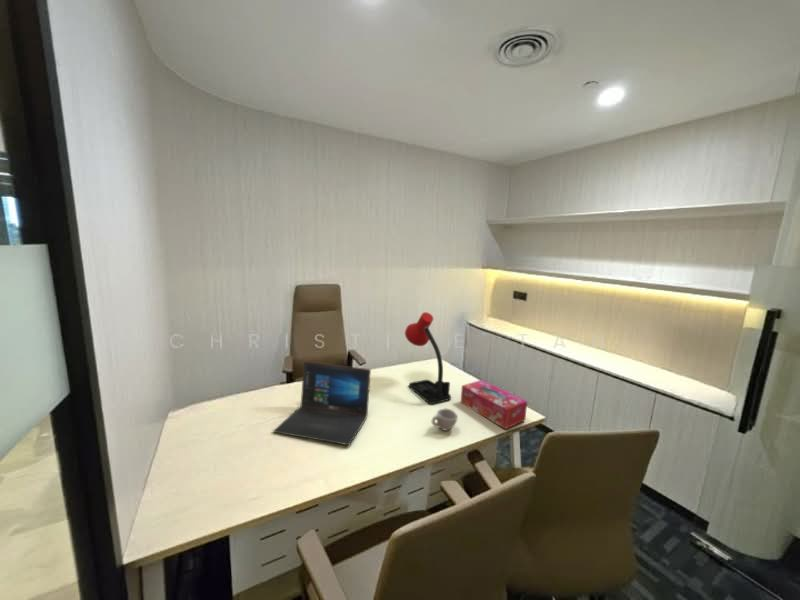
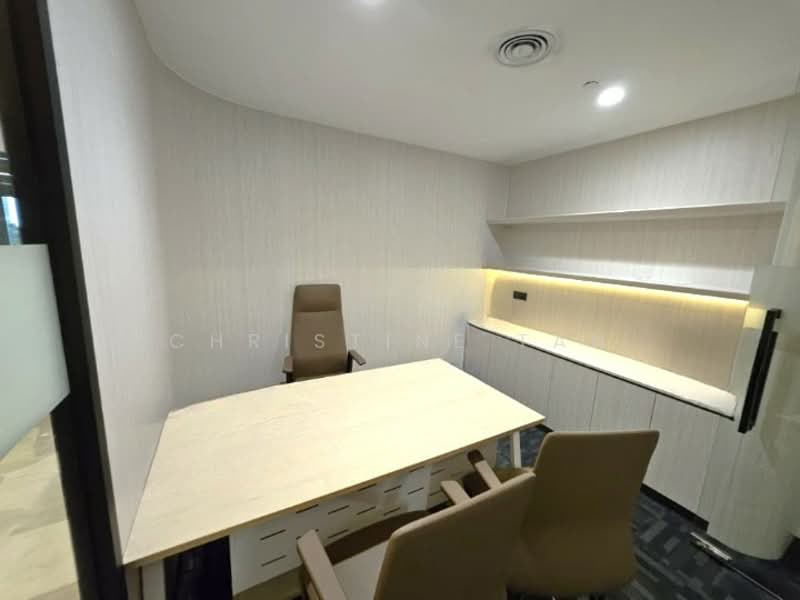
- tissue box [460,379,528,430]
- cup [431,408,459,432]
- laptop [272,361,372,446]
- desk lamp [404,311,452,405]
